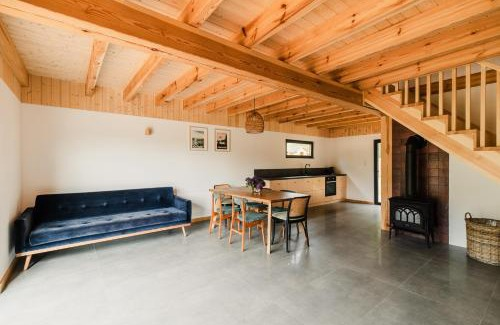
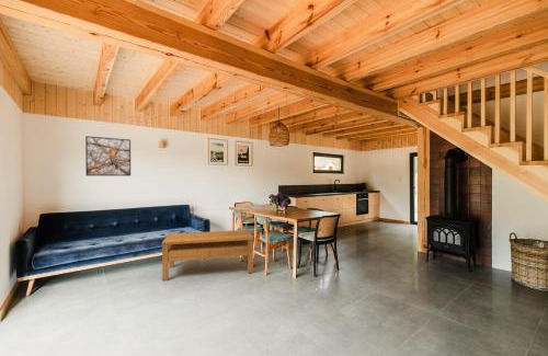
+ coffee table [161,229,254,282]
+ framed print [84,135,132,177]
